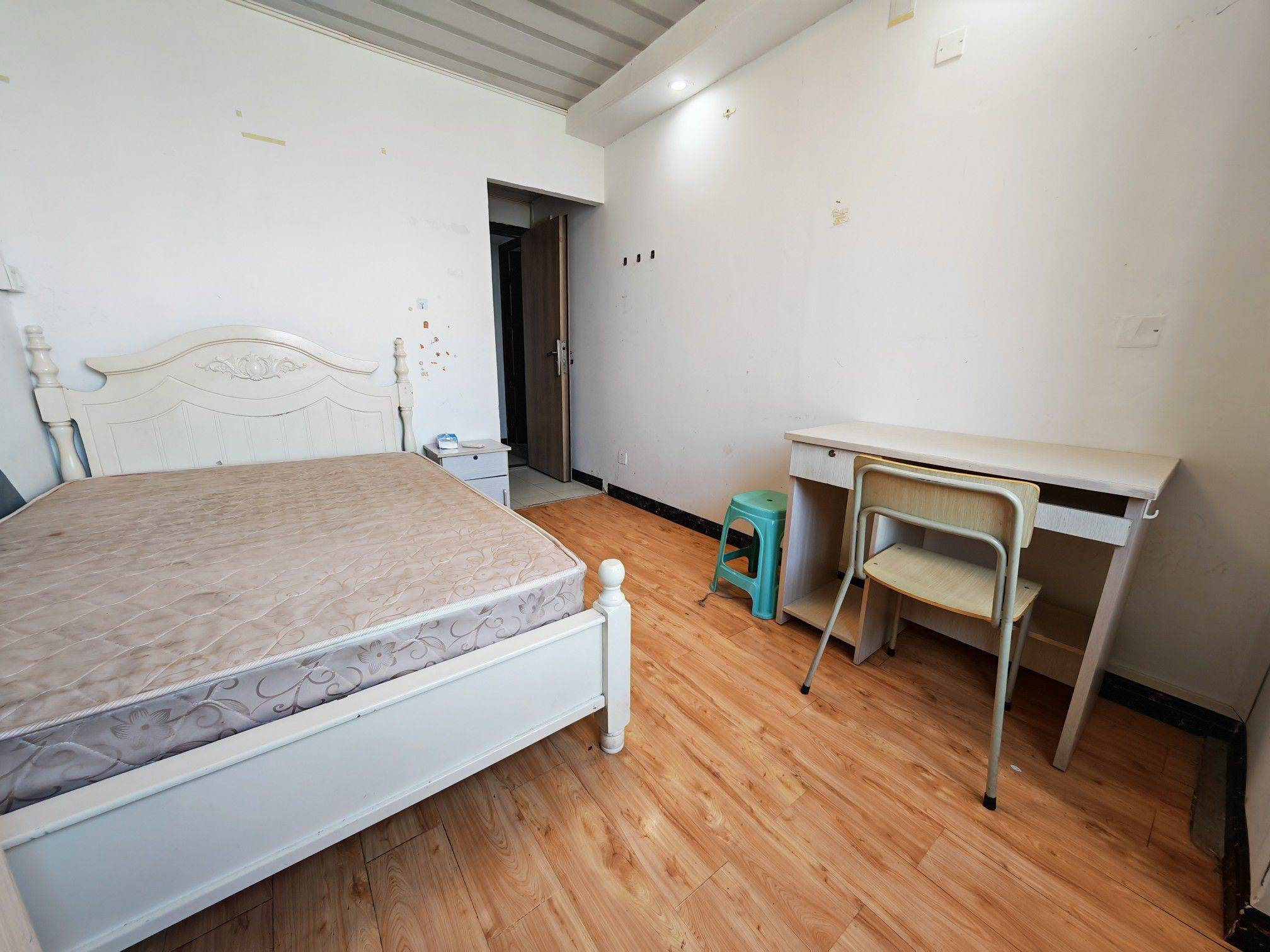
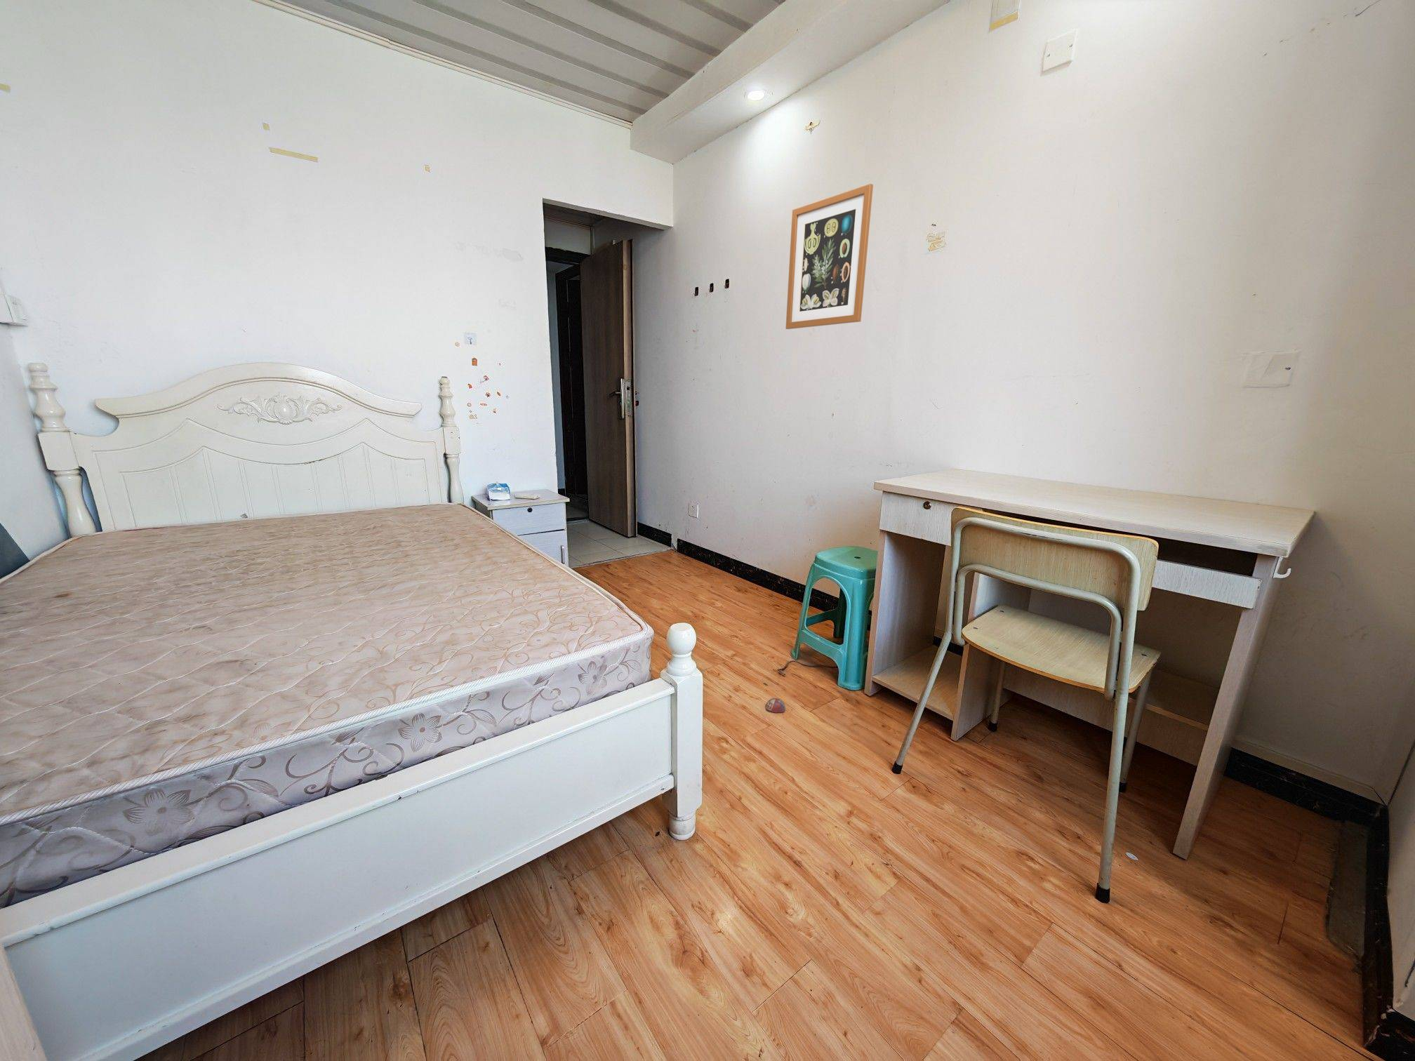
+ wall art [785,183,874,330]
+ kippah [765,698,787,713]
